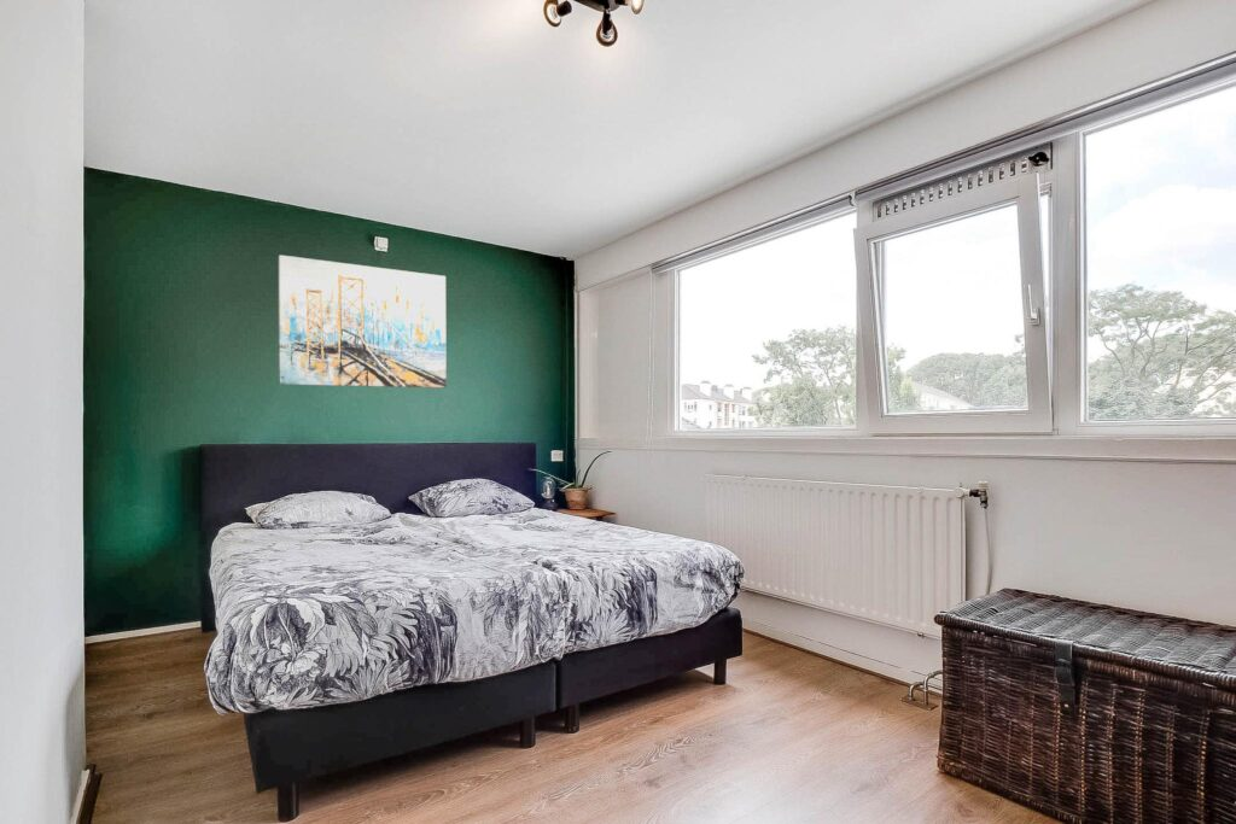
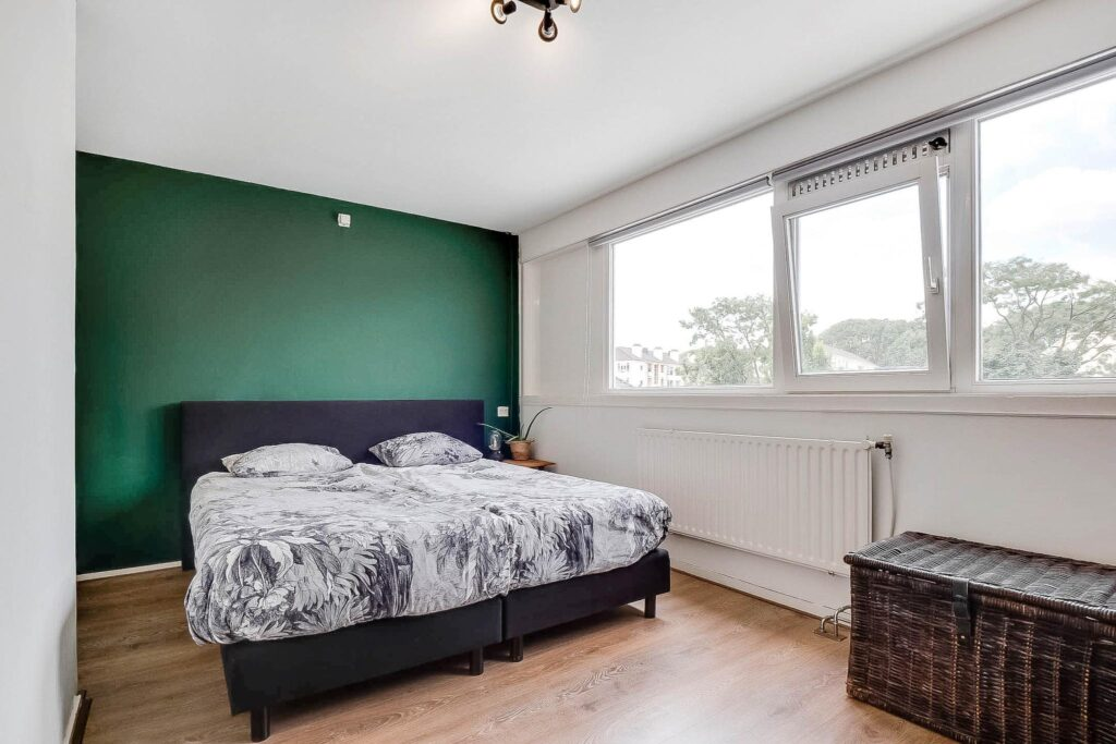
- wall art [278,253,448,390]
